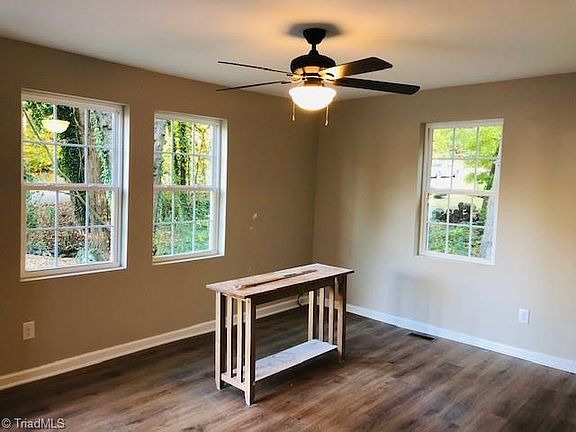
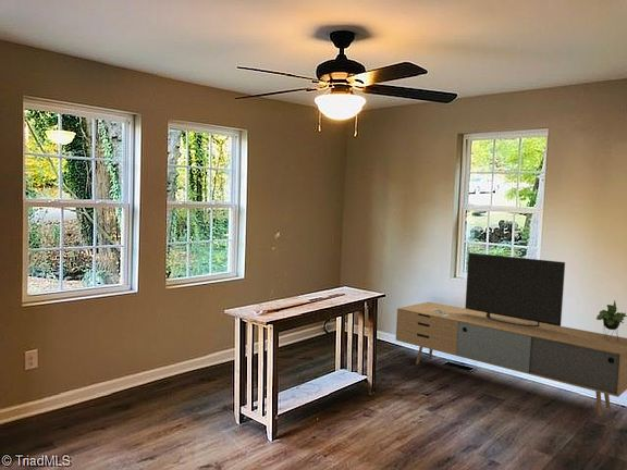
+ media console [395,251,627,418]
